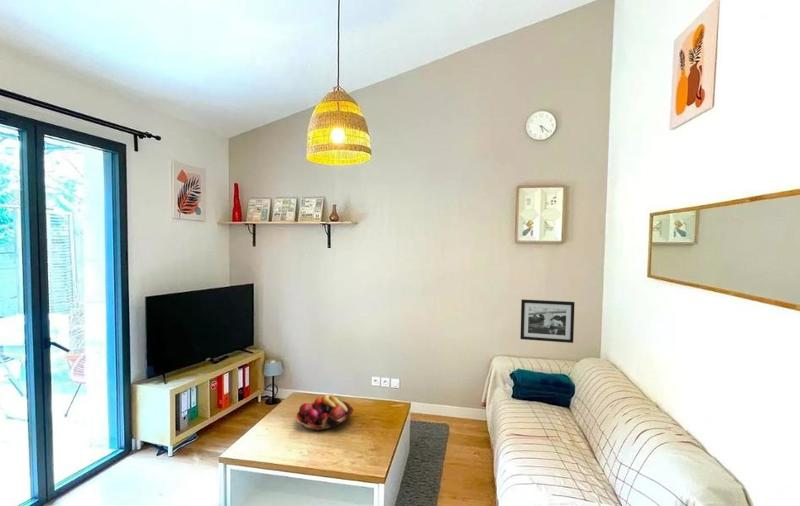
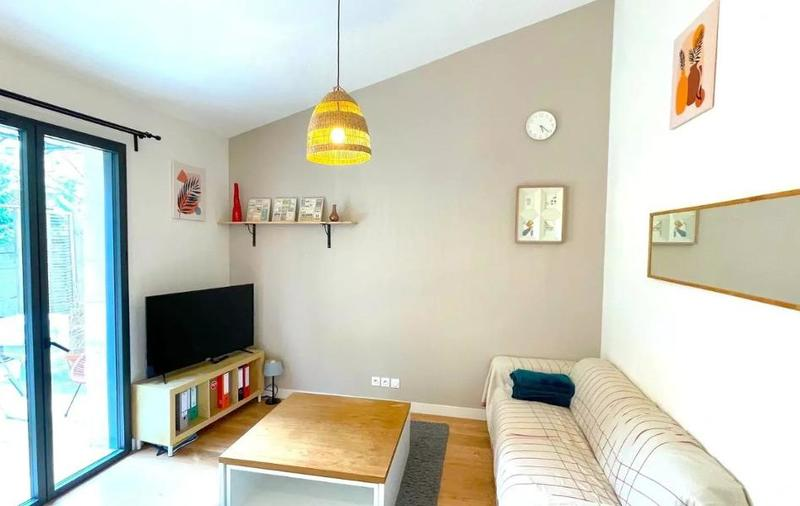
- fruit basket [295,393,355,432]
- picture frame [519,298,576,344]
